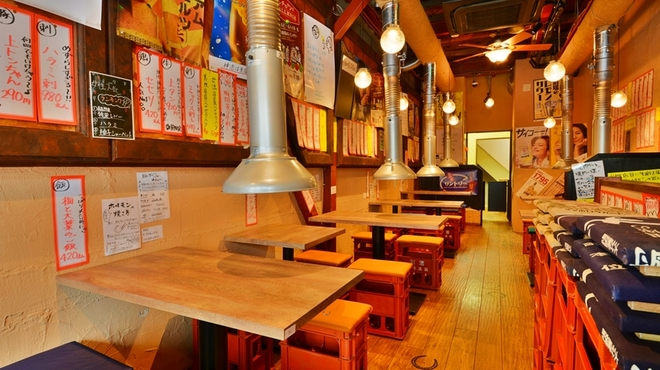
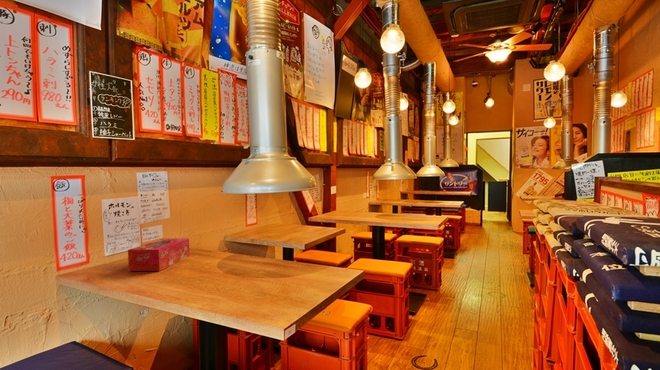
+ tissue box [127,237,190,272]
